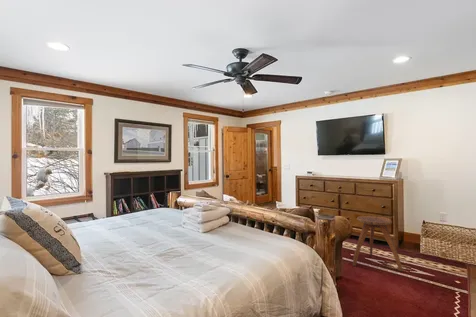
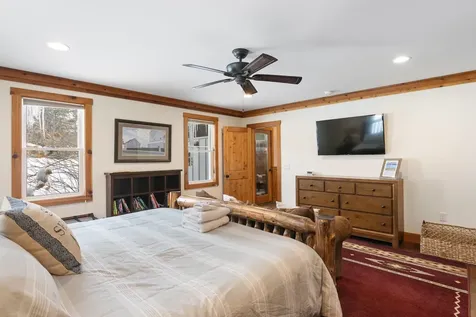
- stool [352,215,403,272]
